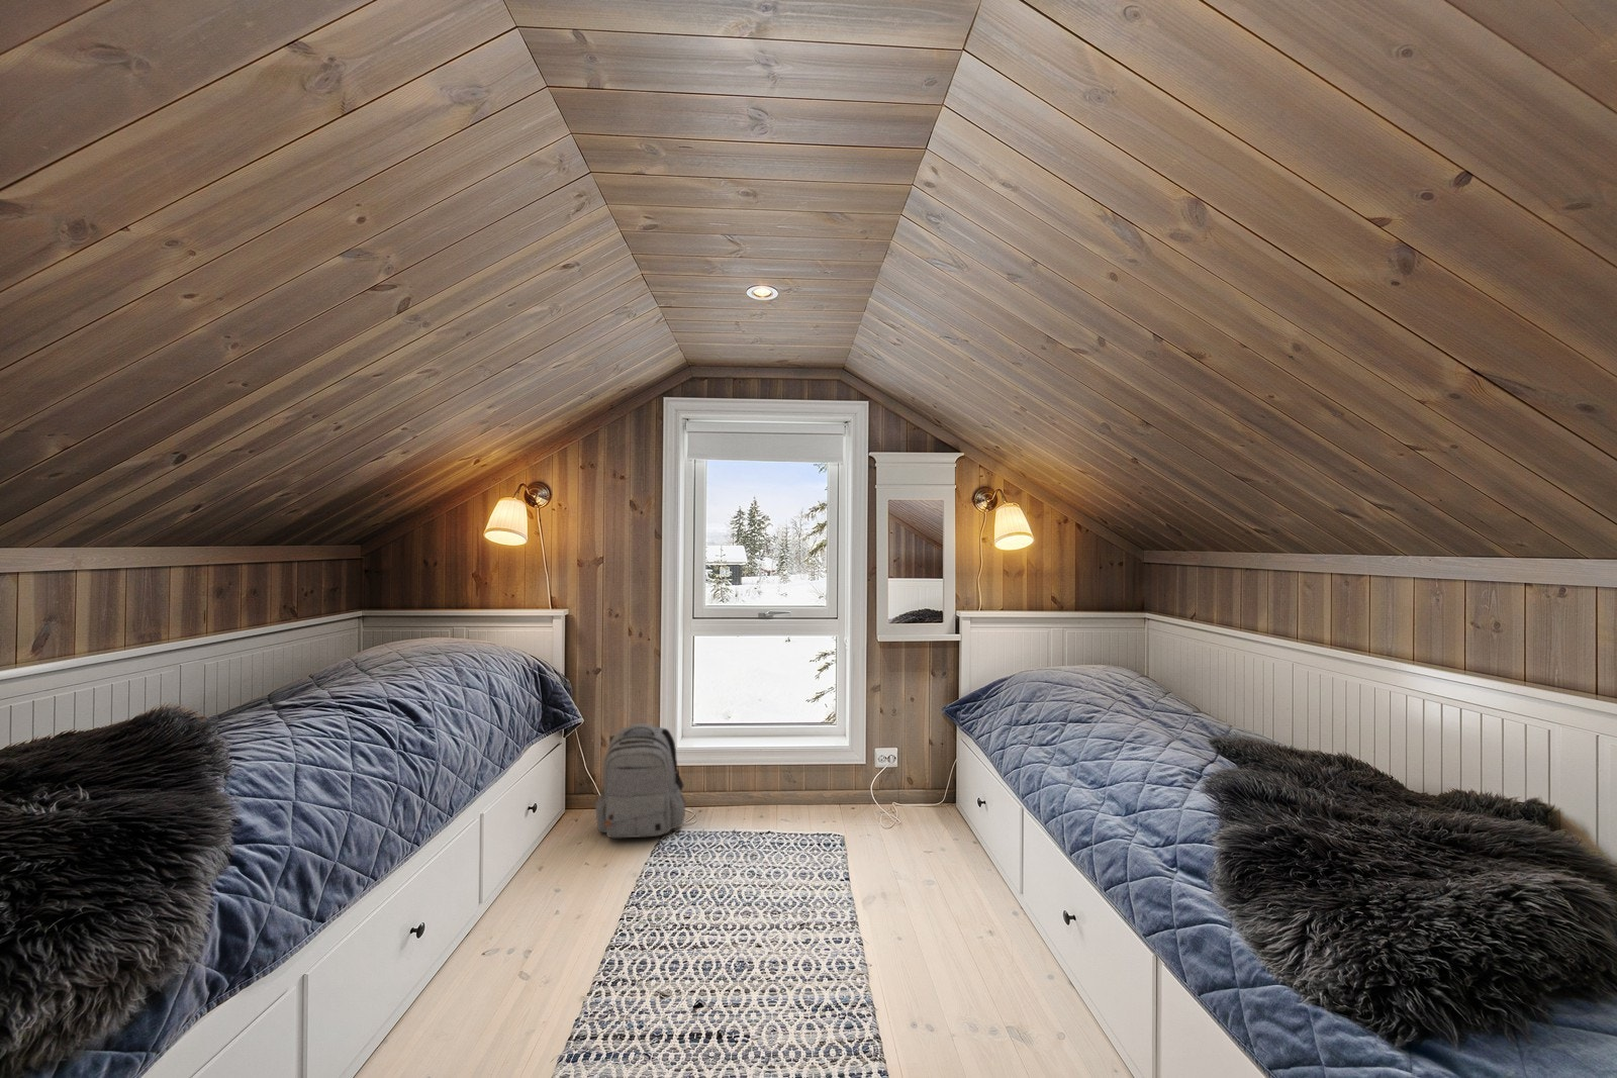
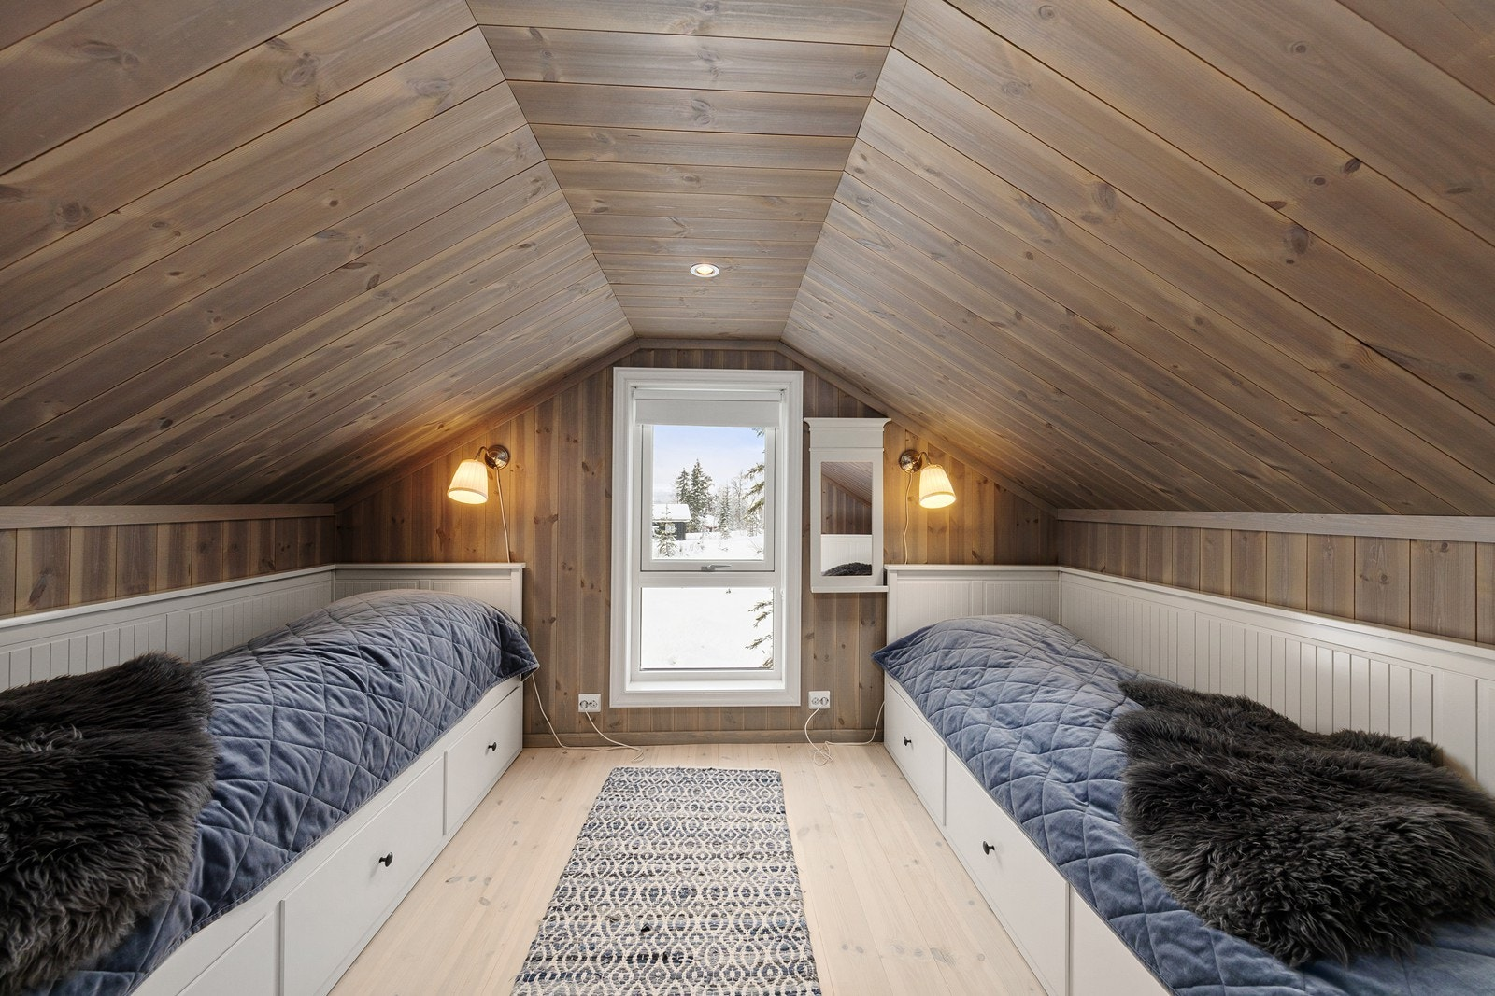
- backpack [594,722,686,839]
